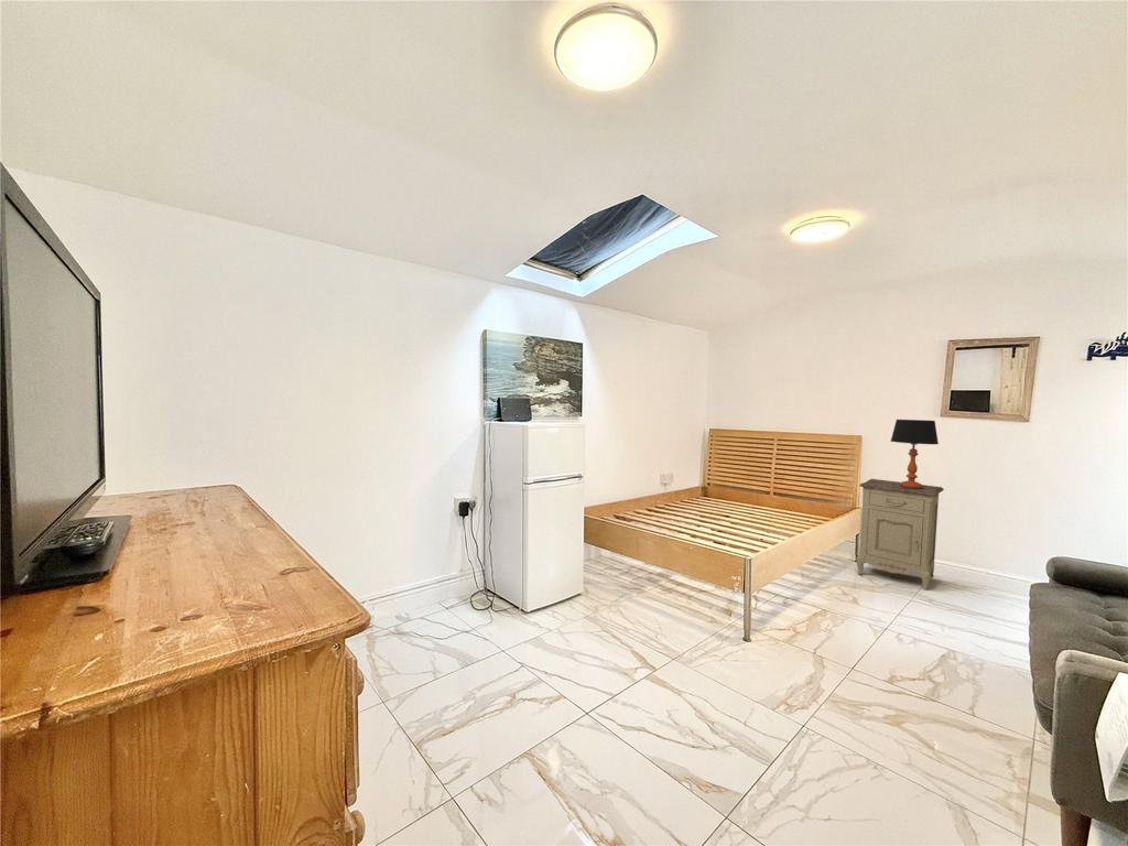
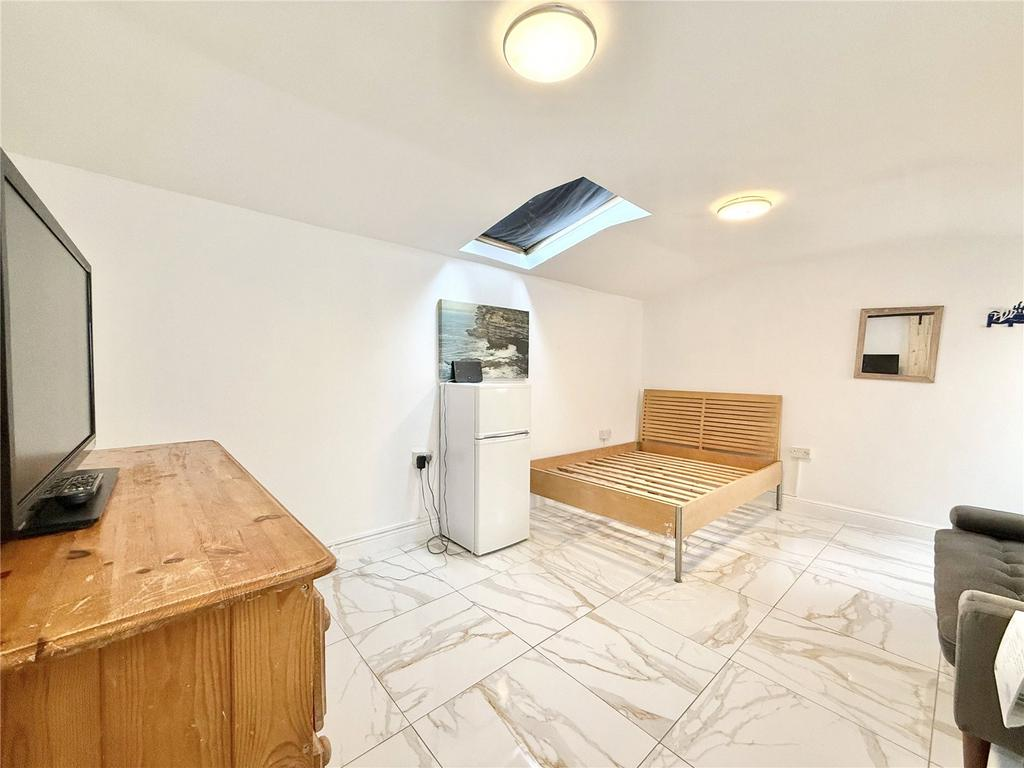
- nightstand [856,478,945,592]
- table lamp [890,419,940,489]
